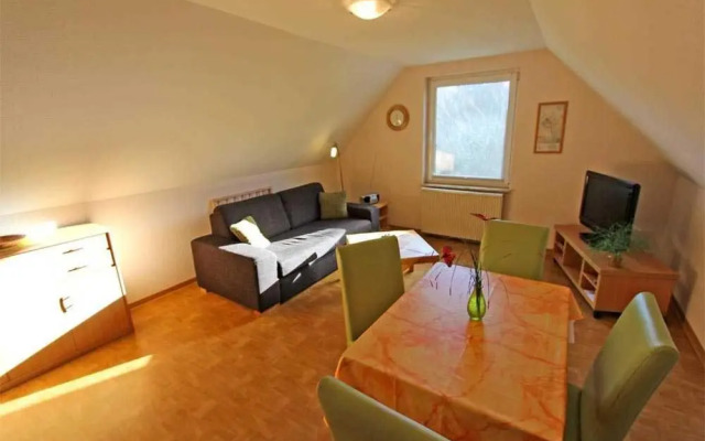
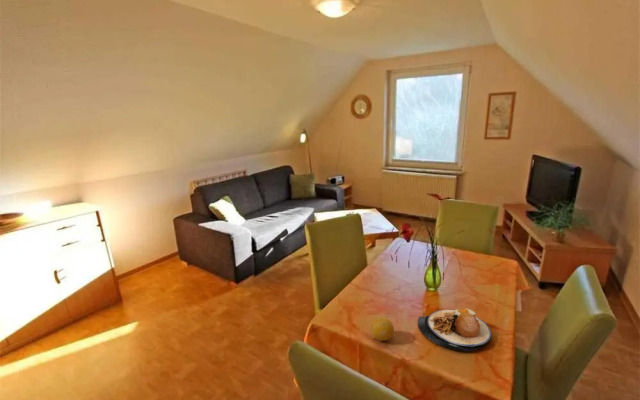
+ plate [417,308,492,352]
+ fruit [370,316,395,342]
